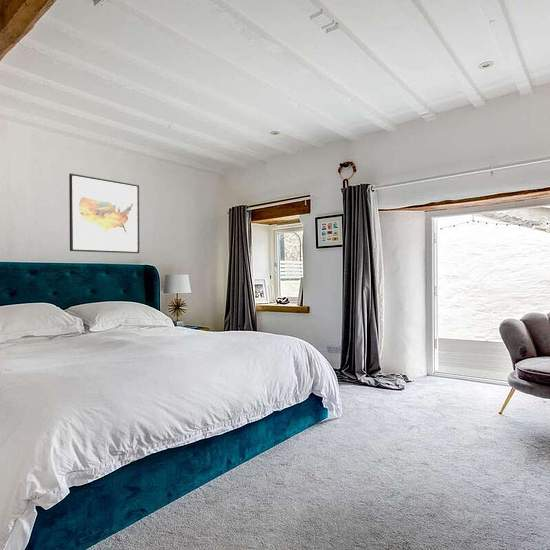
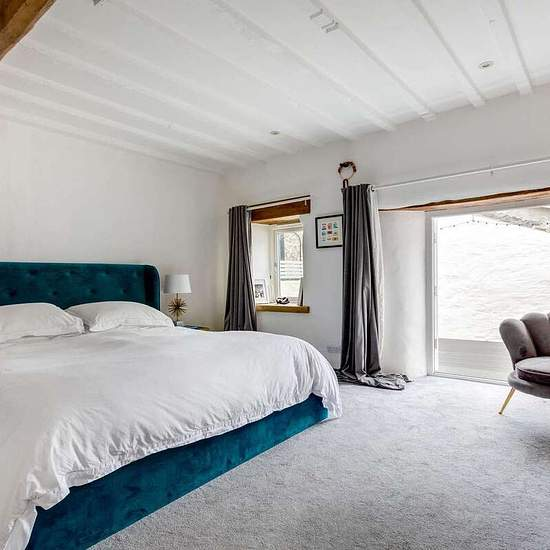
- wall art [68,173,140,254]
